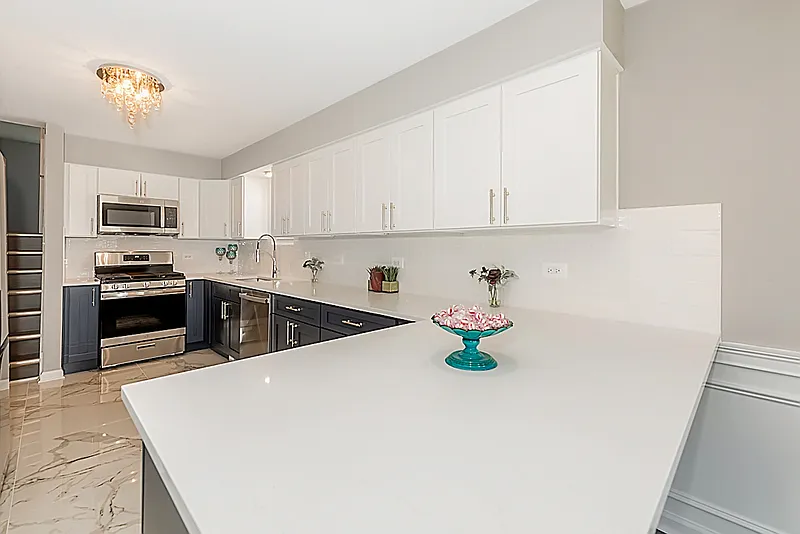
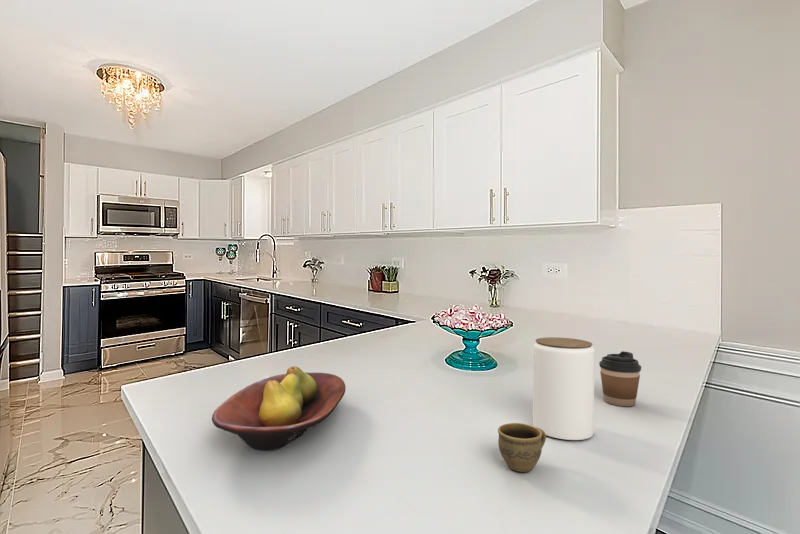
+ cup [497,422,547,473]
+ jar [532,336,596,441]
+ fruit bowl [211,365,347,451]
+ coffee cup [598,350,642,407]
